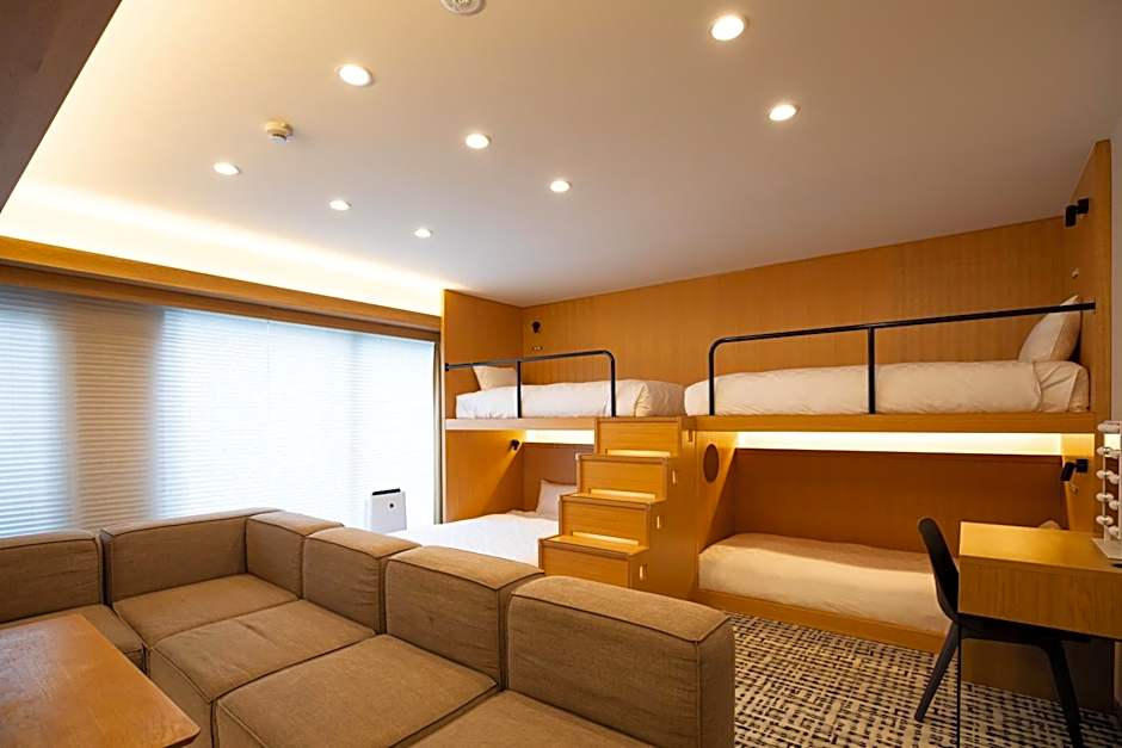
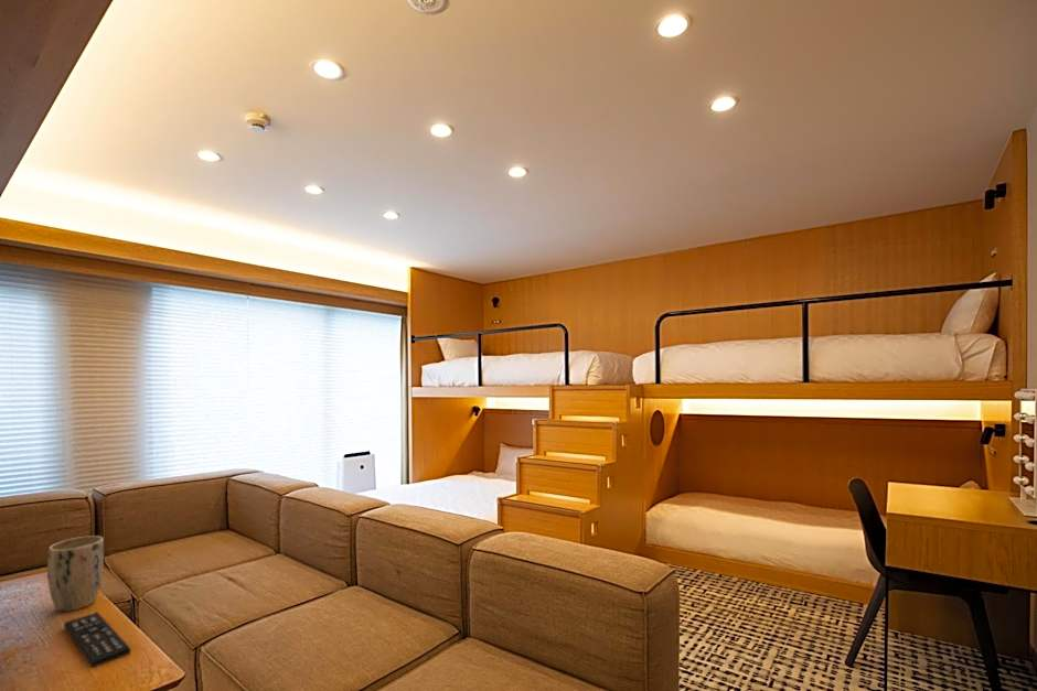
+ plant pot [46,535,105,613]
+ remote control [63,612,131,669]
